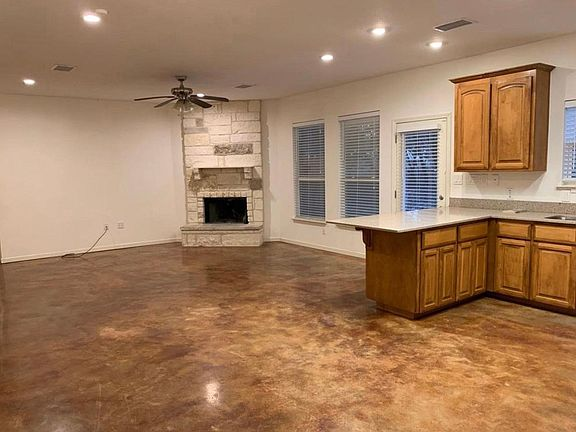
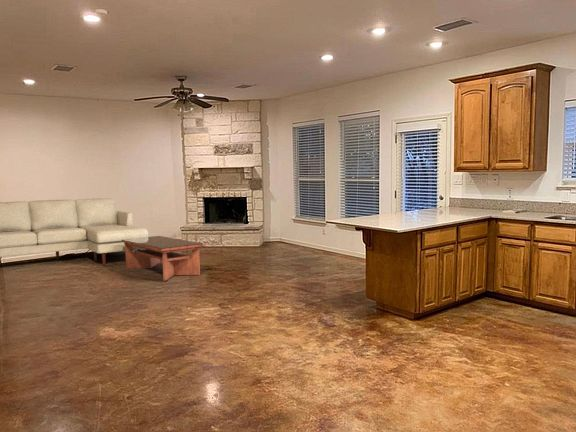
+ sofa [0,197,149,266]
+ coffee table [121,235,204,282]
